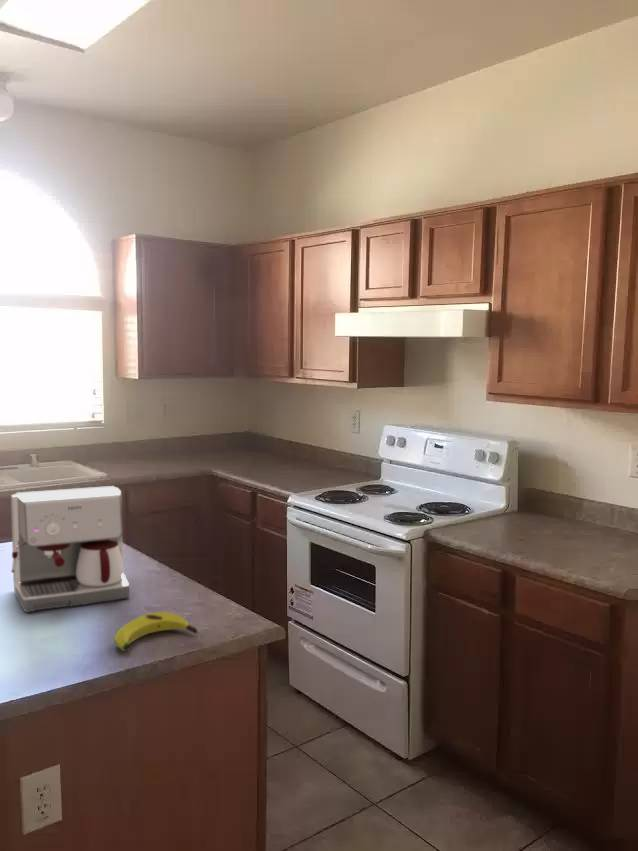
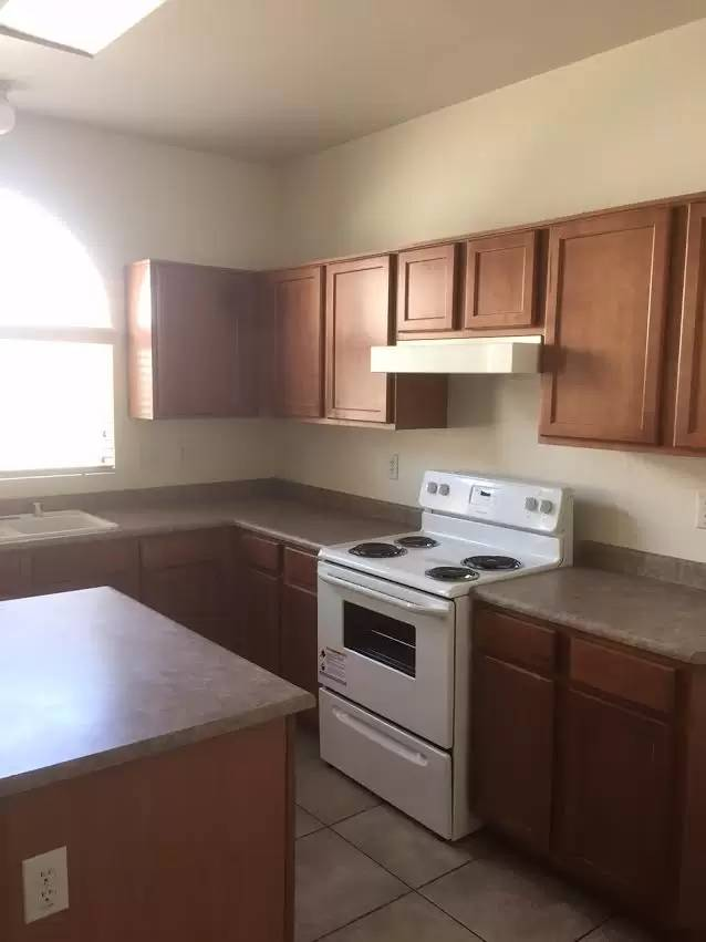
- coffee maker [10,485,130,613]
- banana [114,611,198,652]
